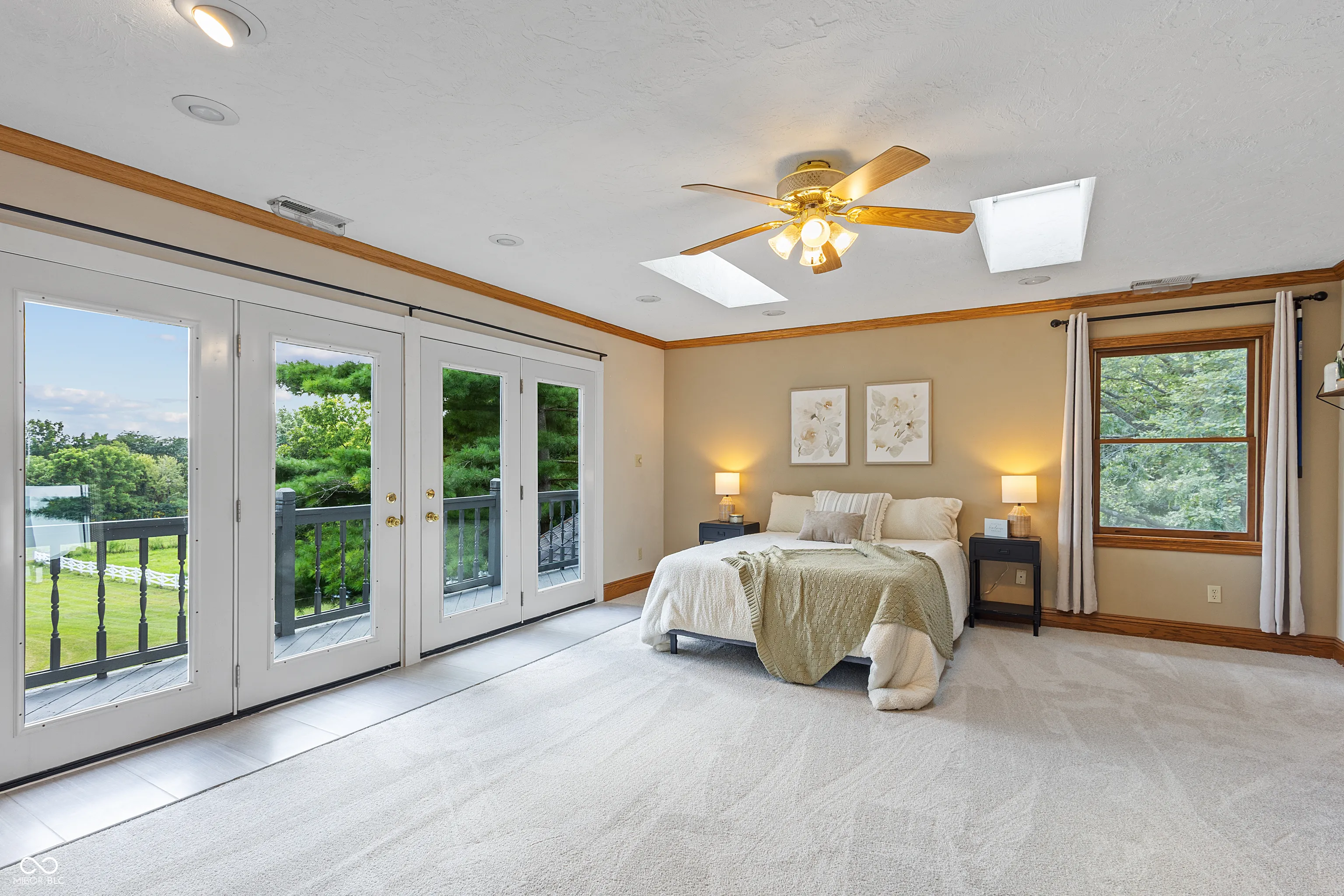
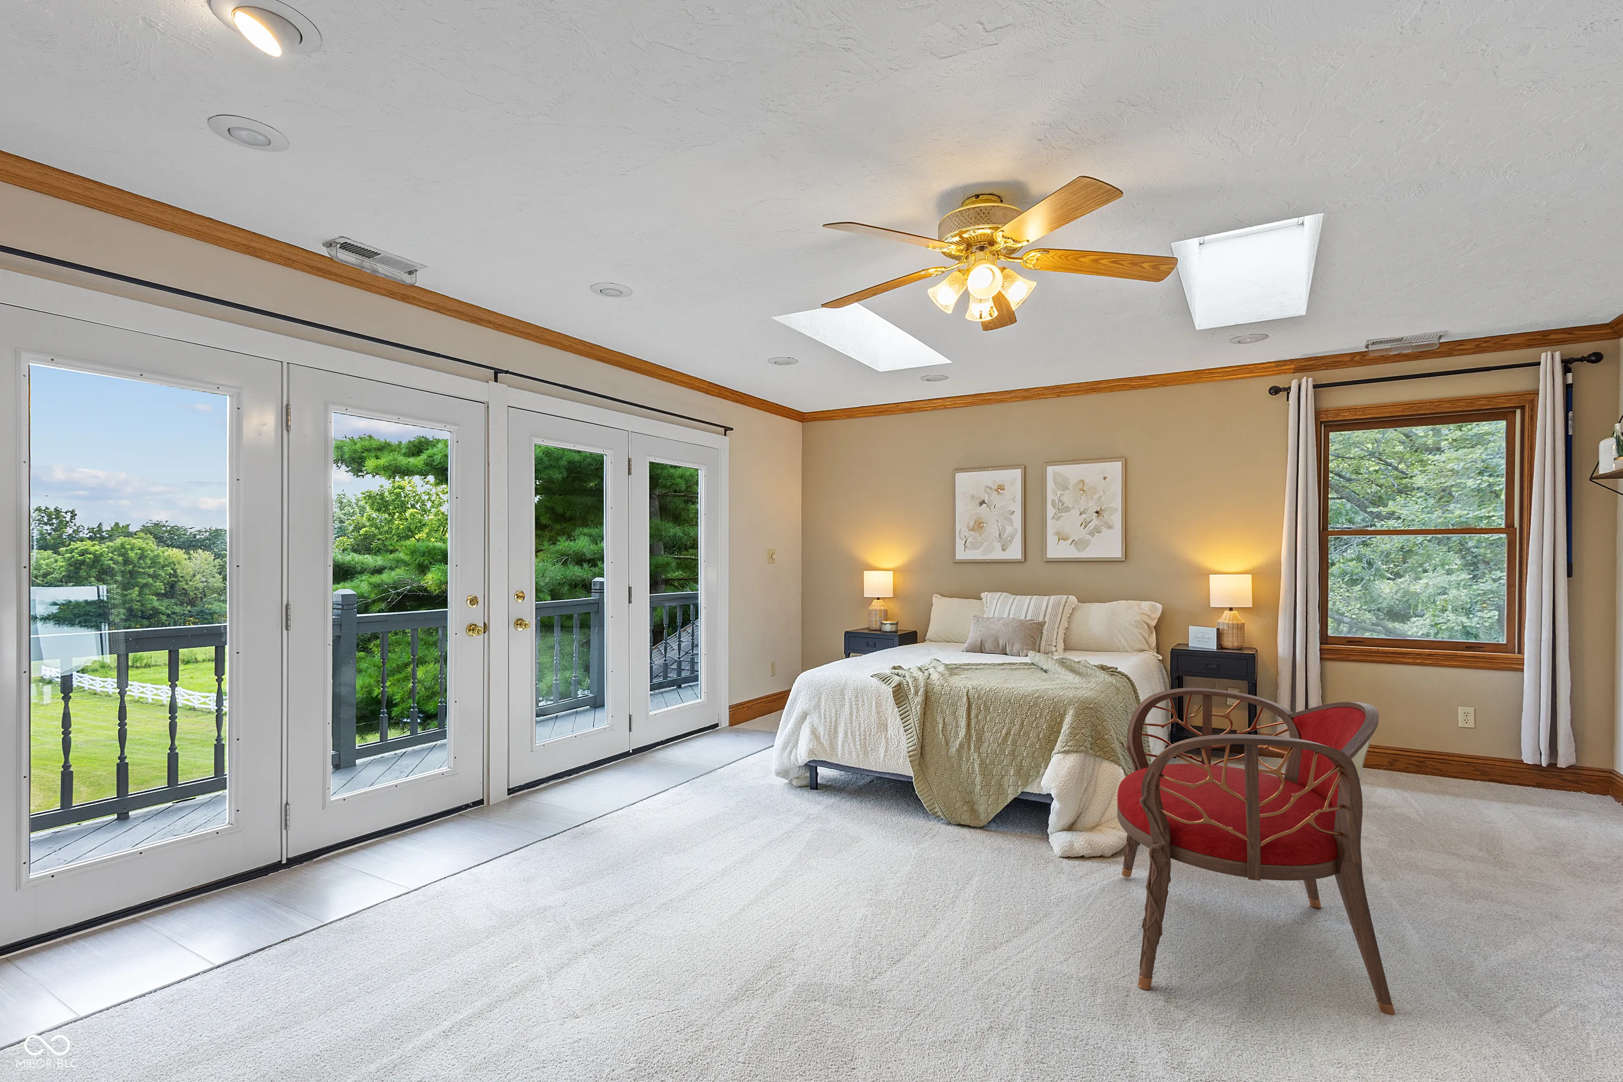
+ armchair [1117,687,1396,1016]
